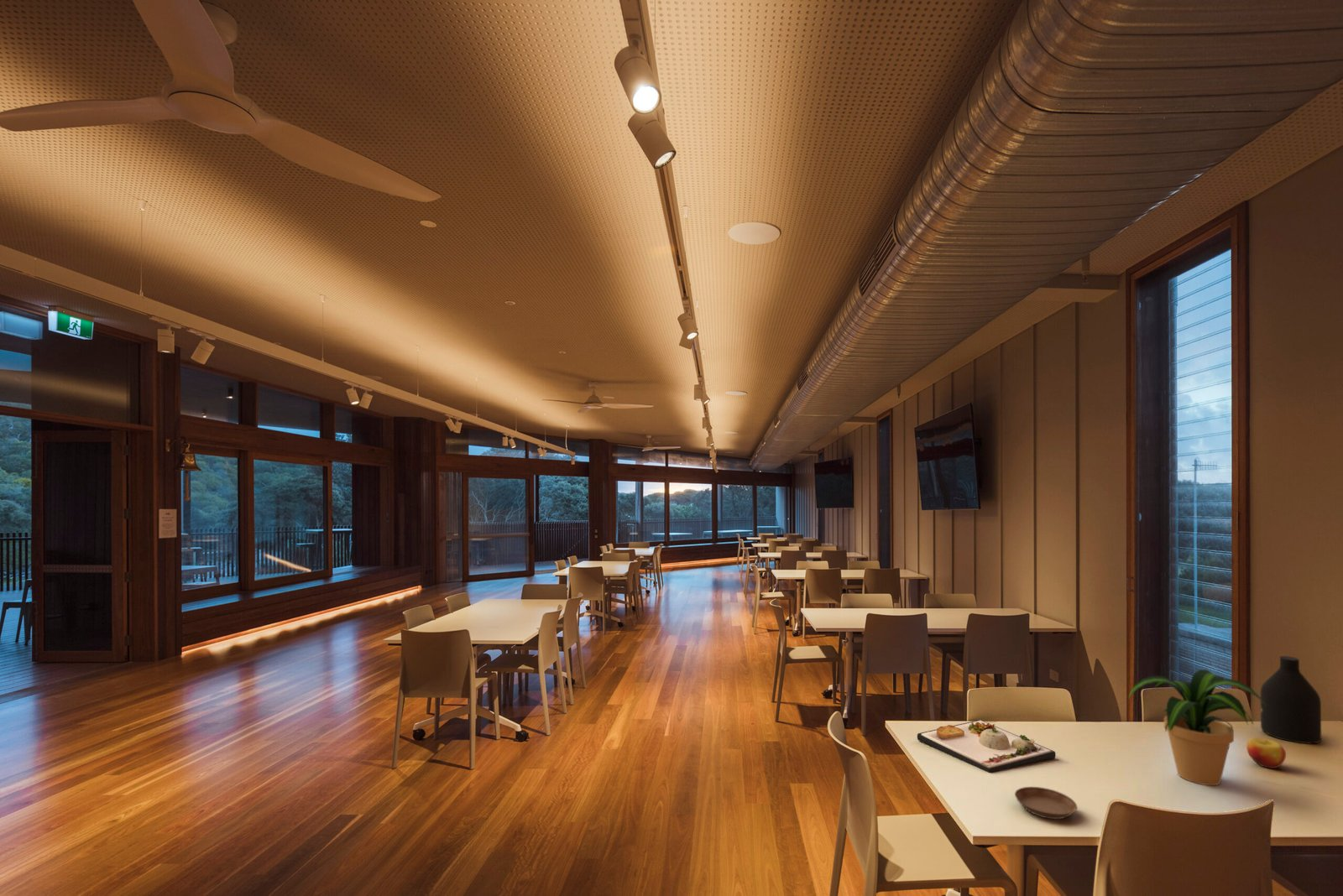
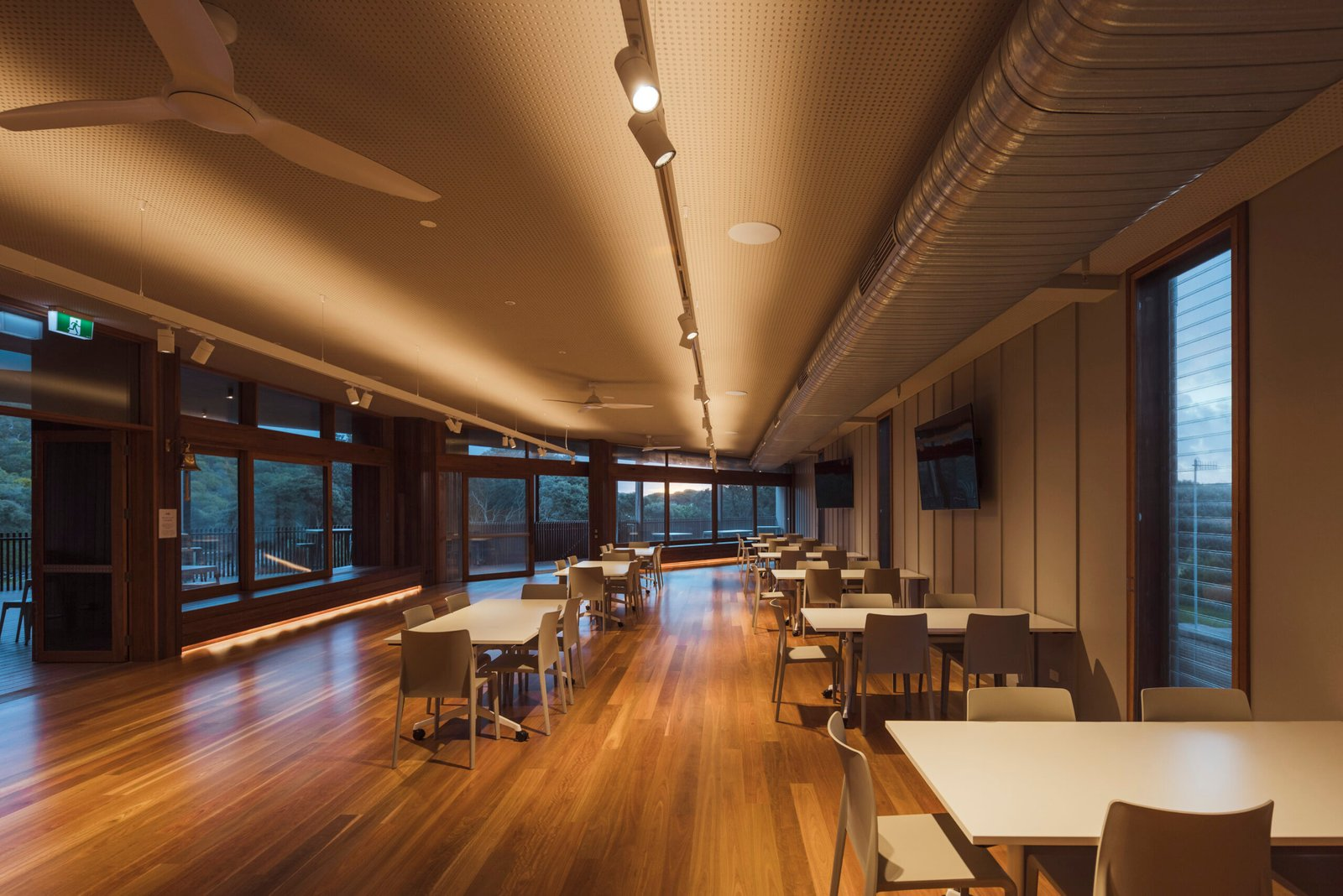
- potted plant [1128,669,1268,786]
- apple [1246,737,1287,769]
- bottle [1260,655,1322,744]
- saucer [1014,786,1078,820]
- dinner plate [917,719,1057,774]
